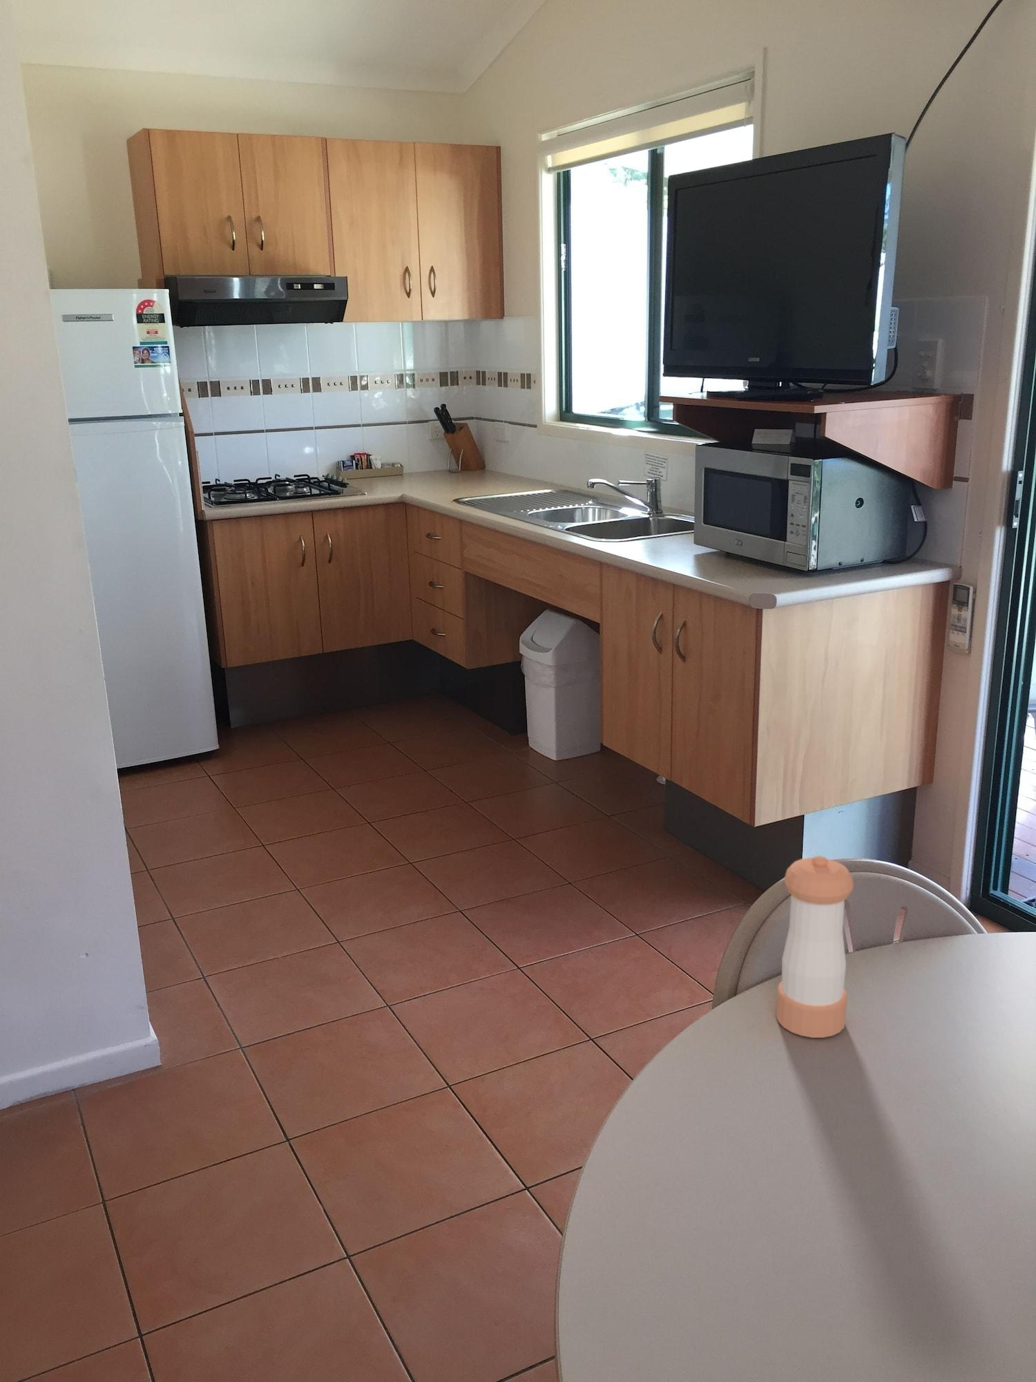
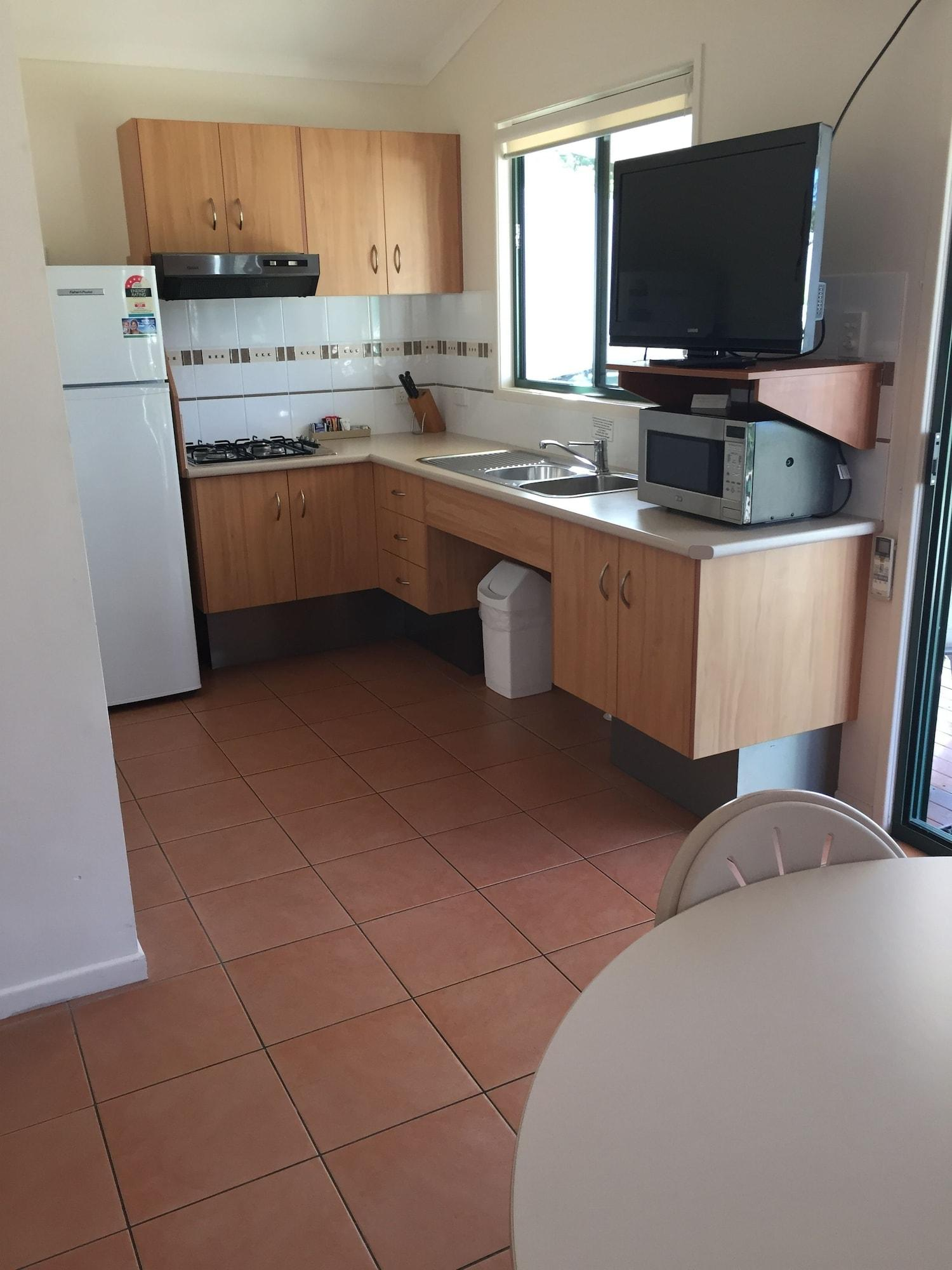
- pepper shaker [776,854,854,1038]
